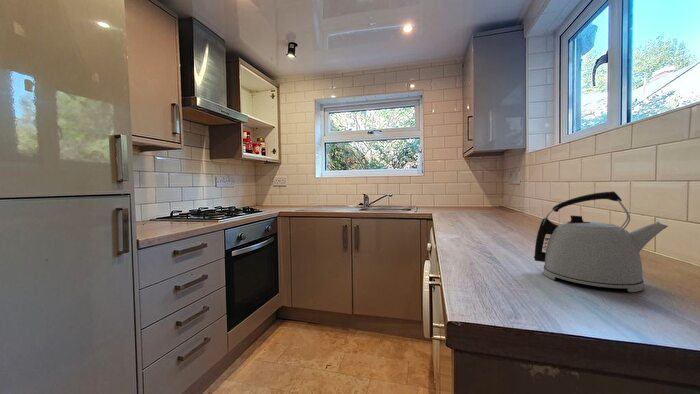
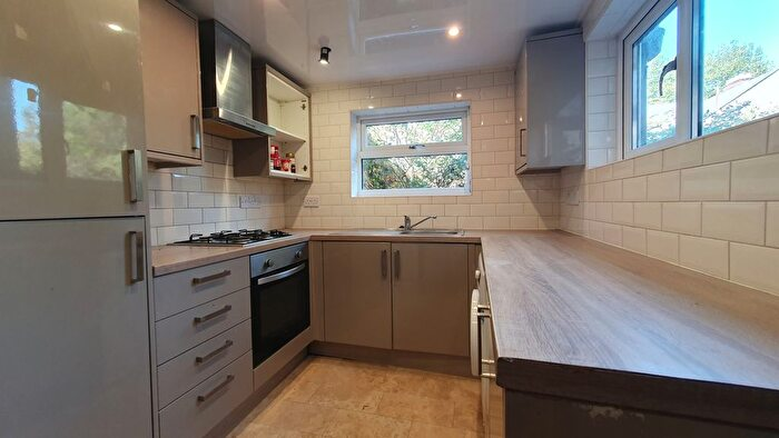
- kettle [533,190,669,293]
